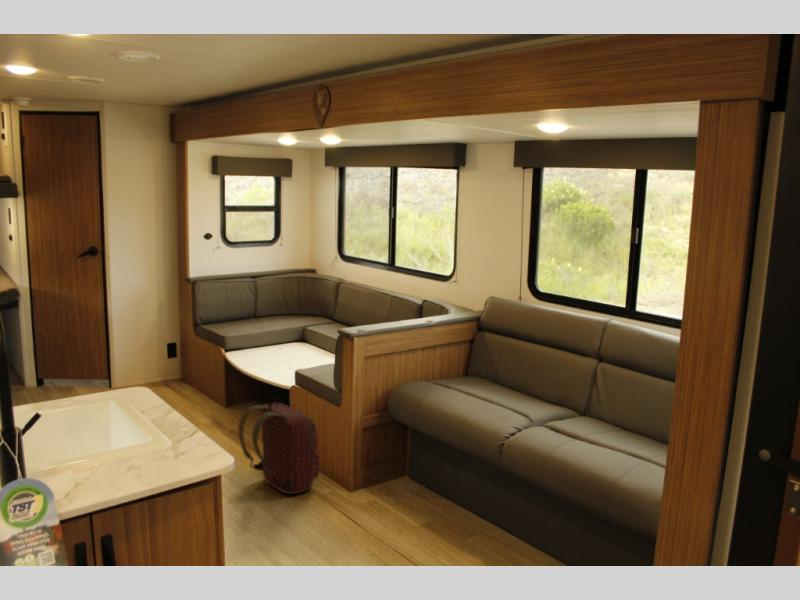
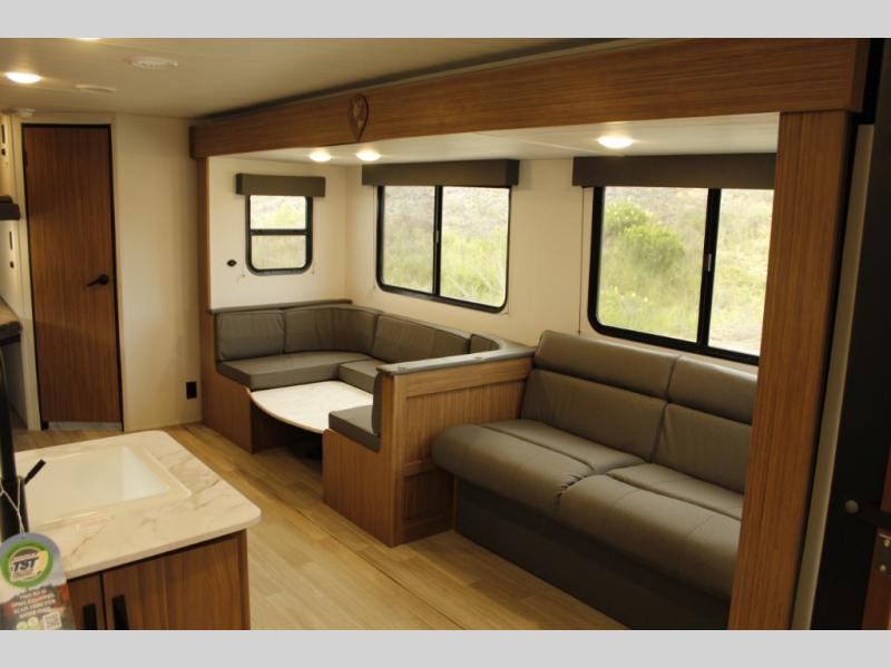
- backpack [237,401,320,495]
